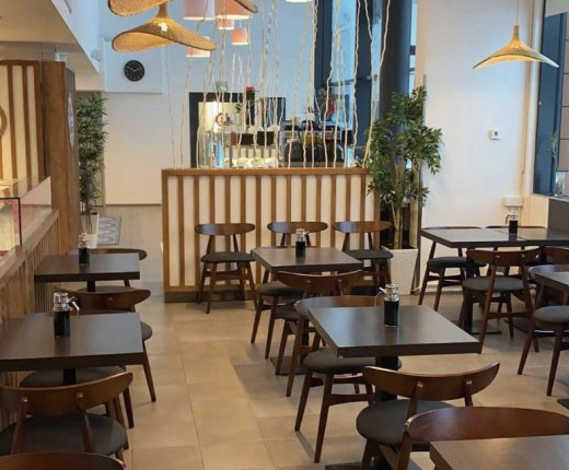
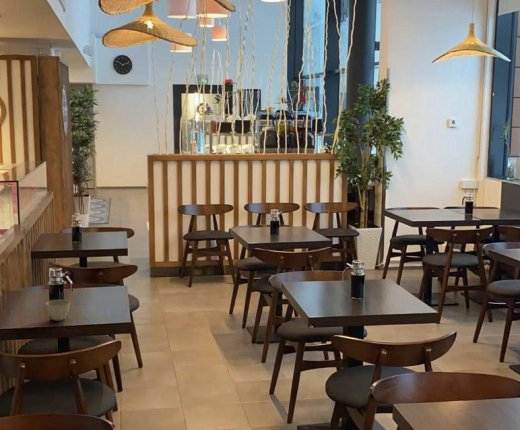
+ flower pot [45,299,71,321]
